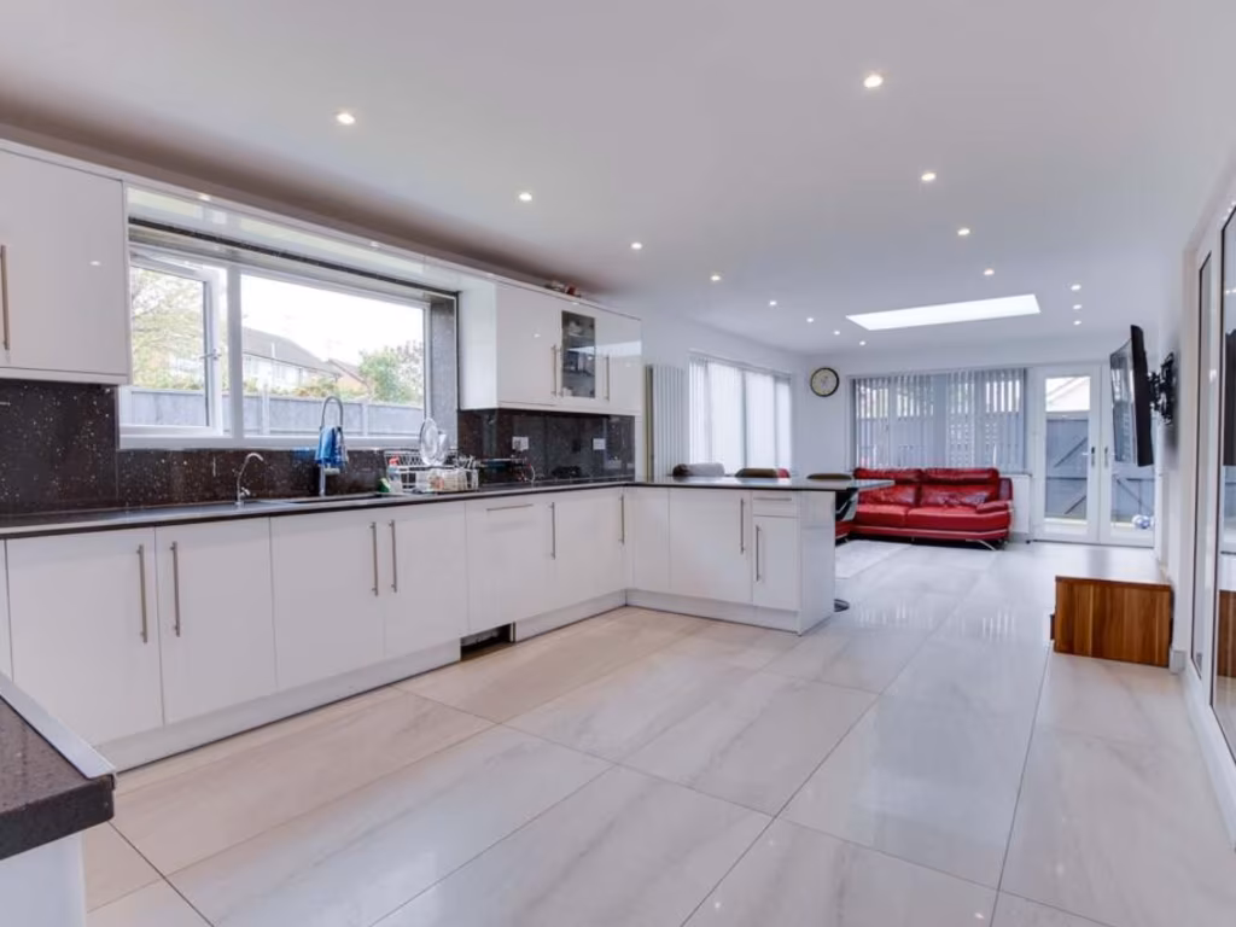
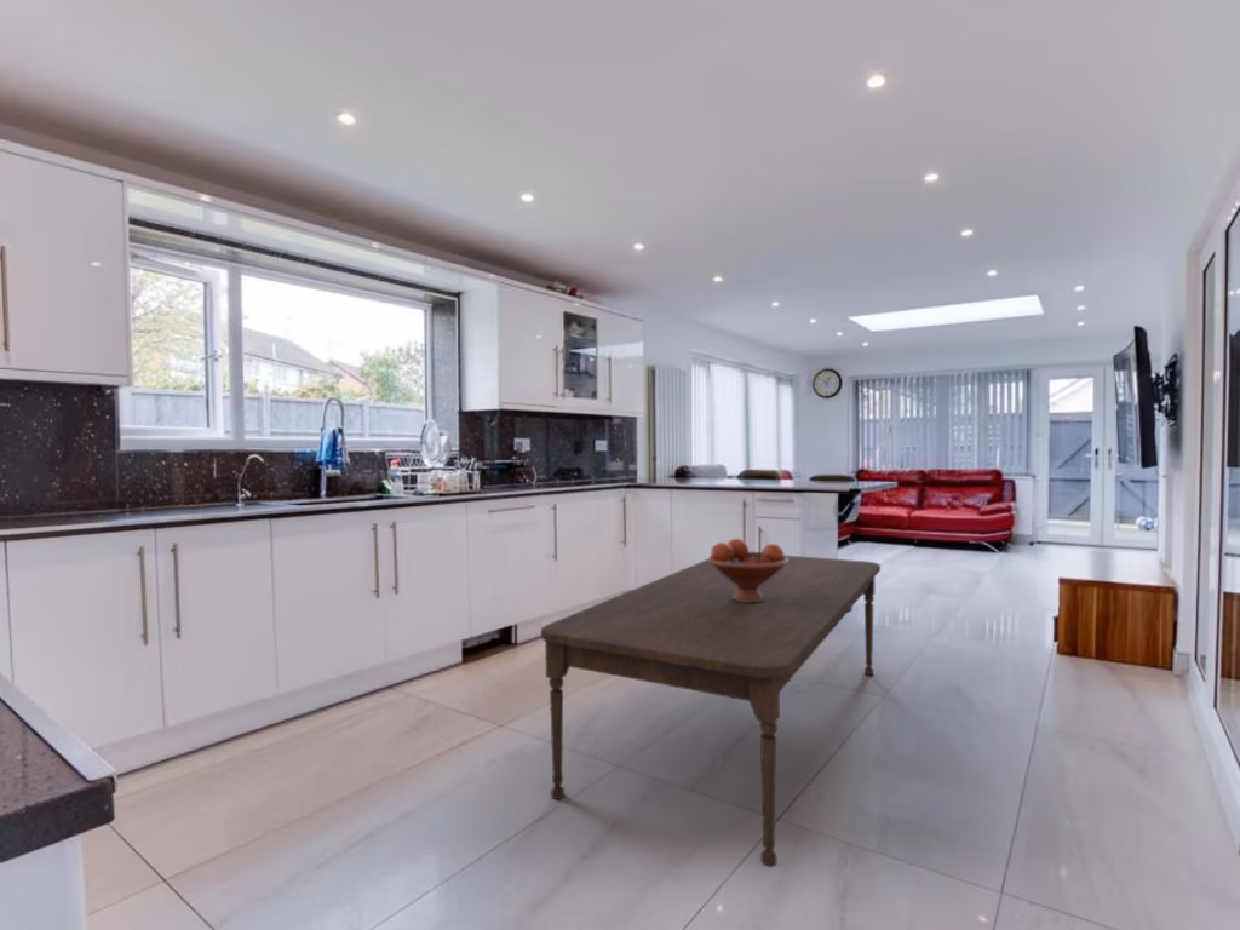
+ dining table [540,555,882,868]
+ fruit bowl [707,538,788,602]
